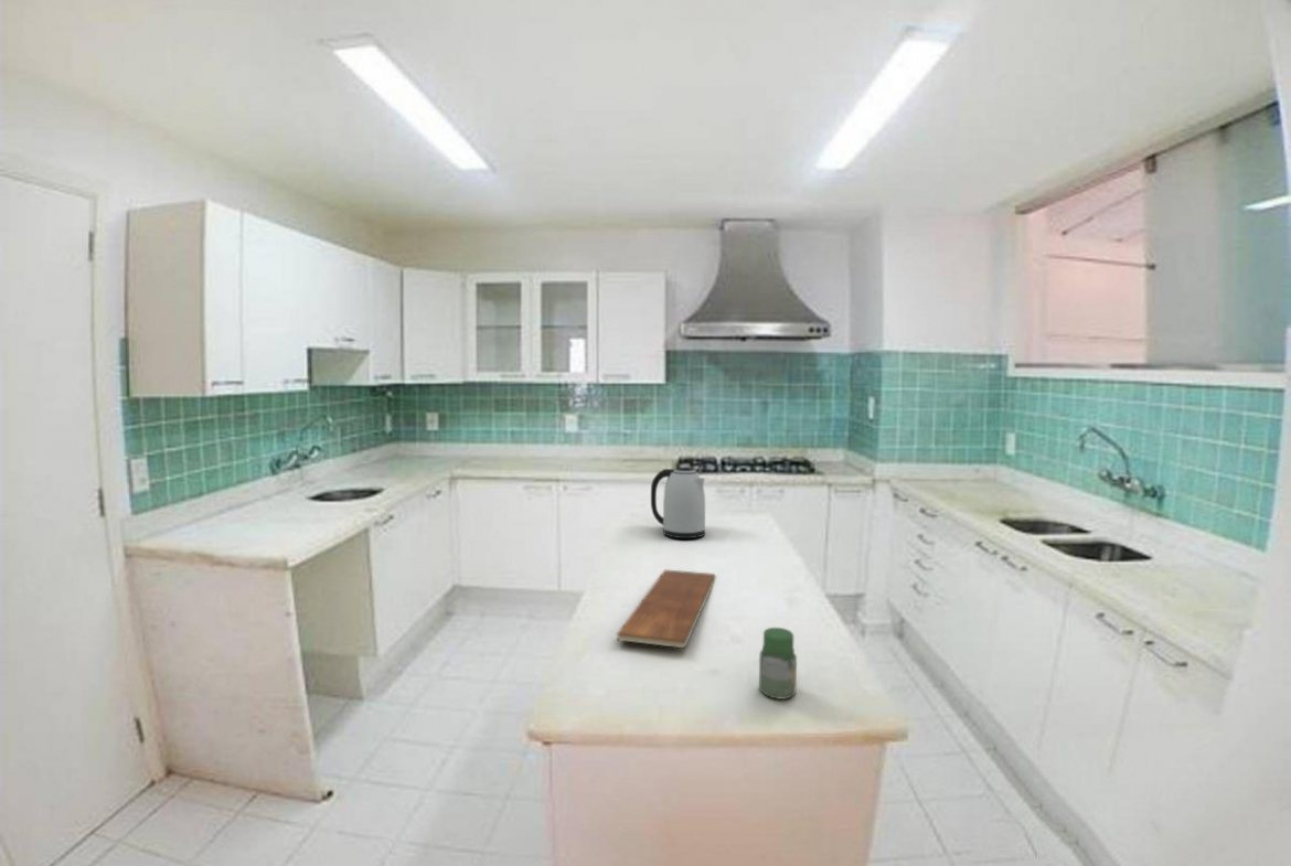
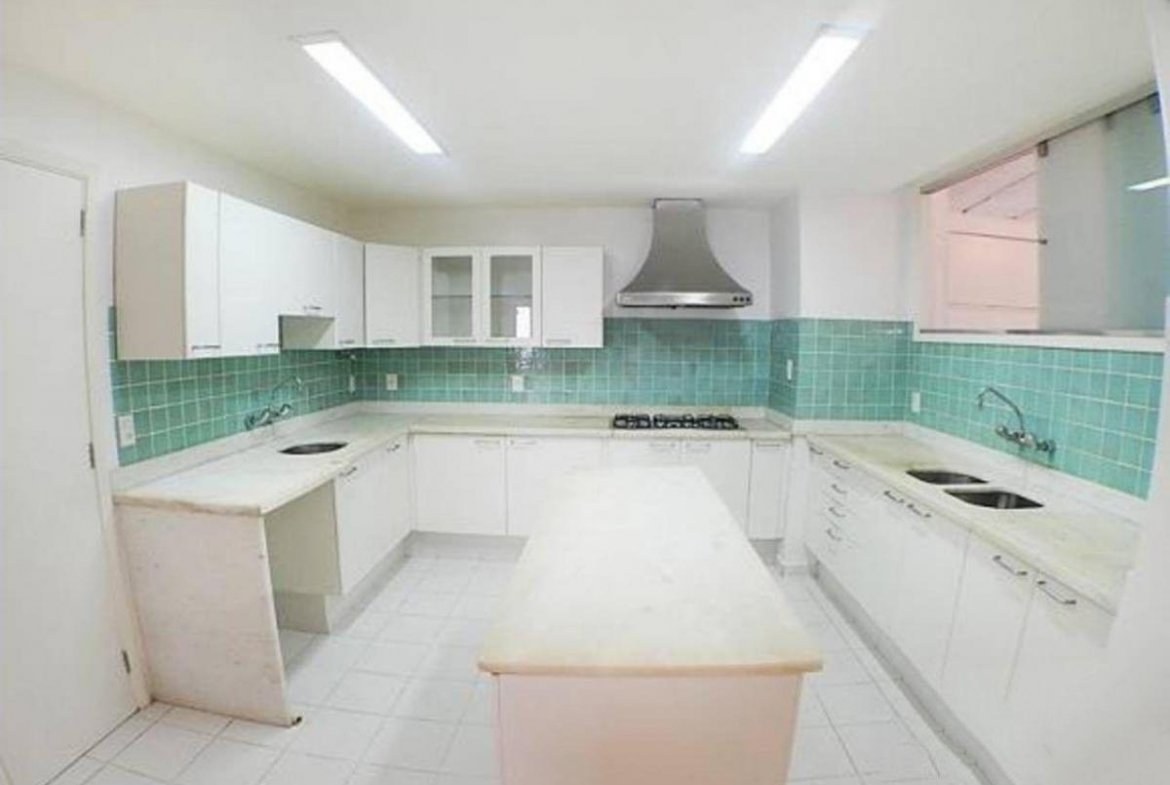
- jar [758,627,798,701]
- chopping board [616,568,717,649]
- kettle [650,467,706,539]
